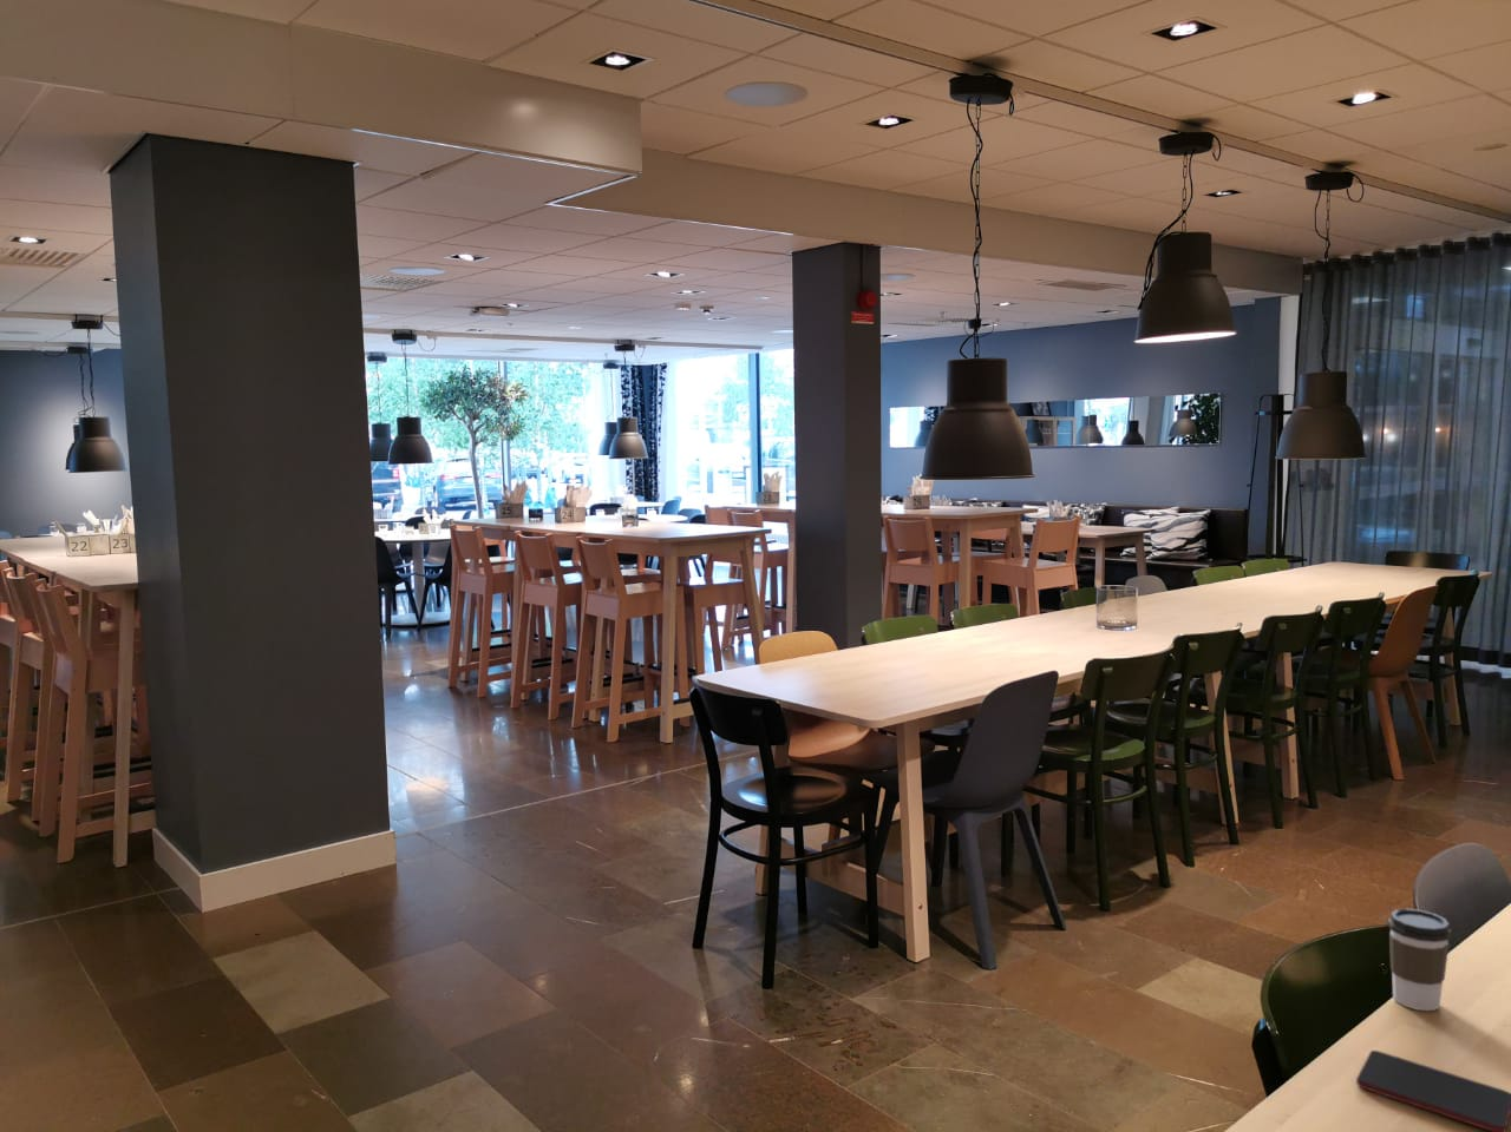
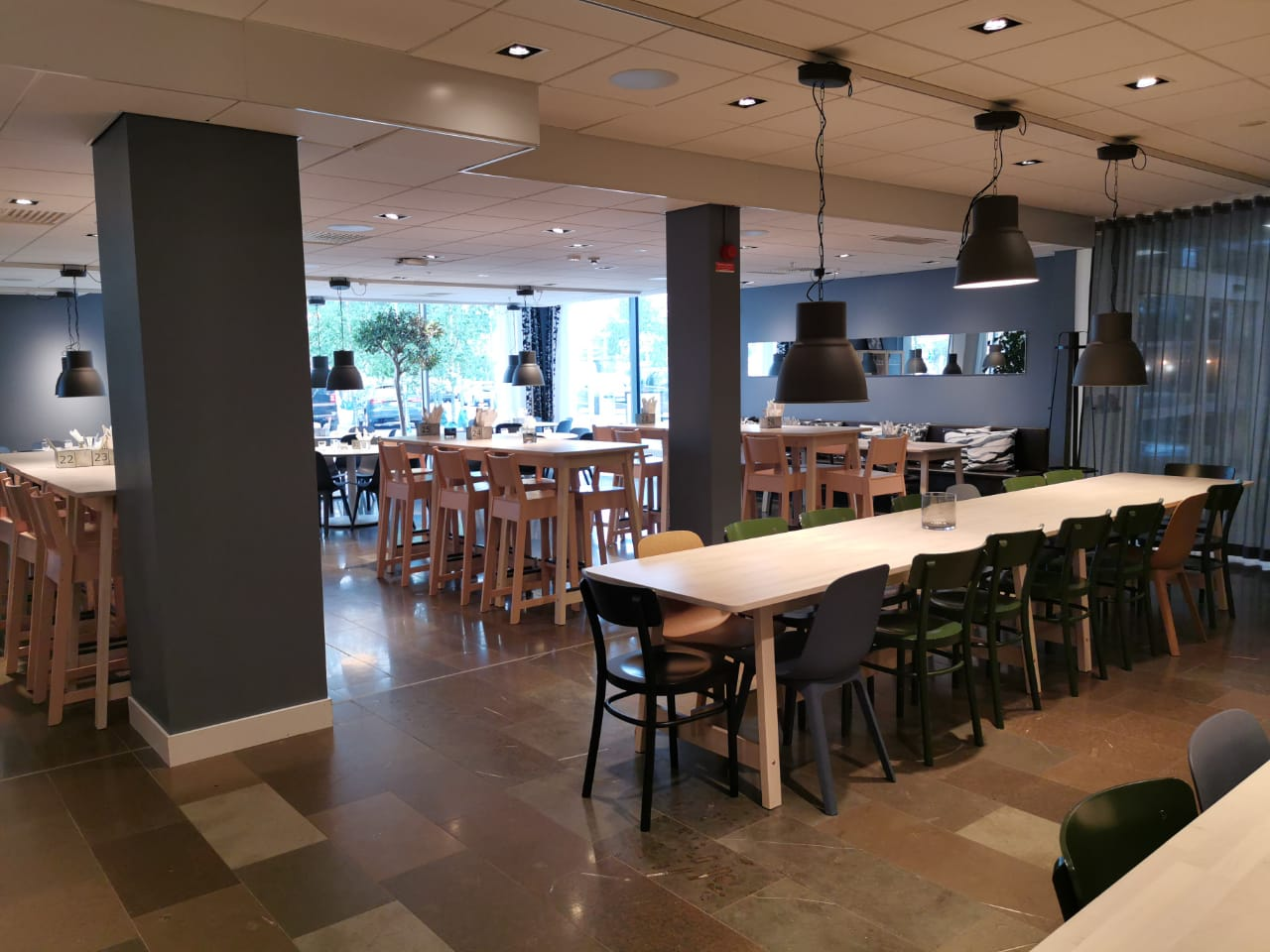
- smartphone [1355,1050,1511,1132]
- coffee cup [1387,907,1452,1012]
